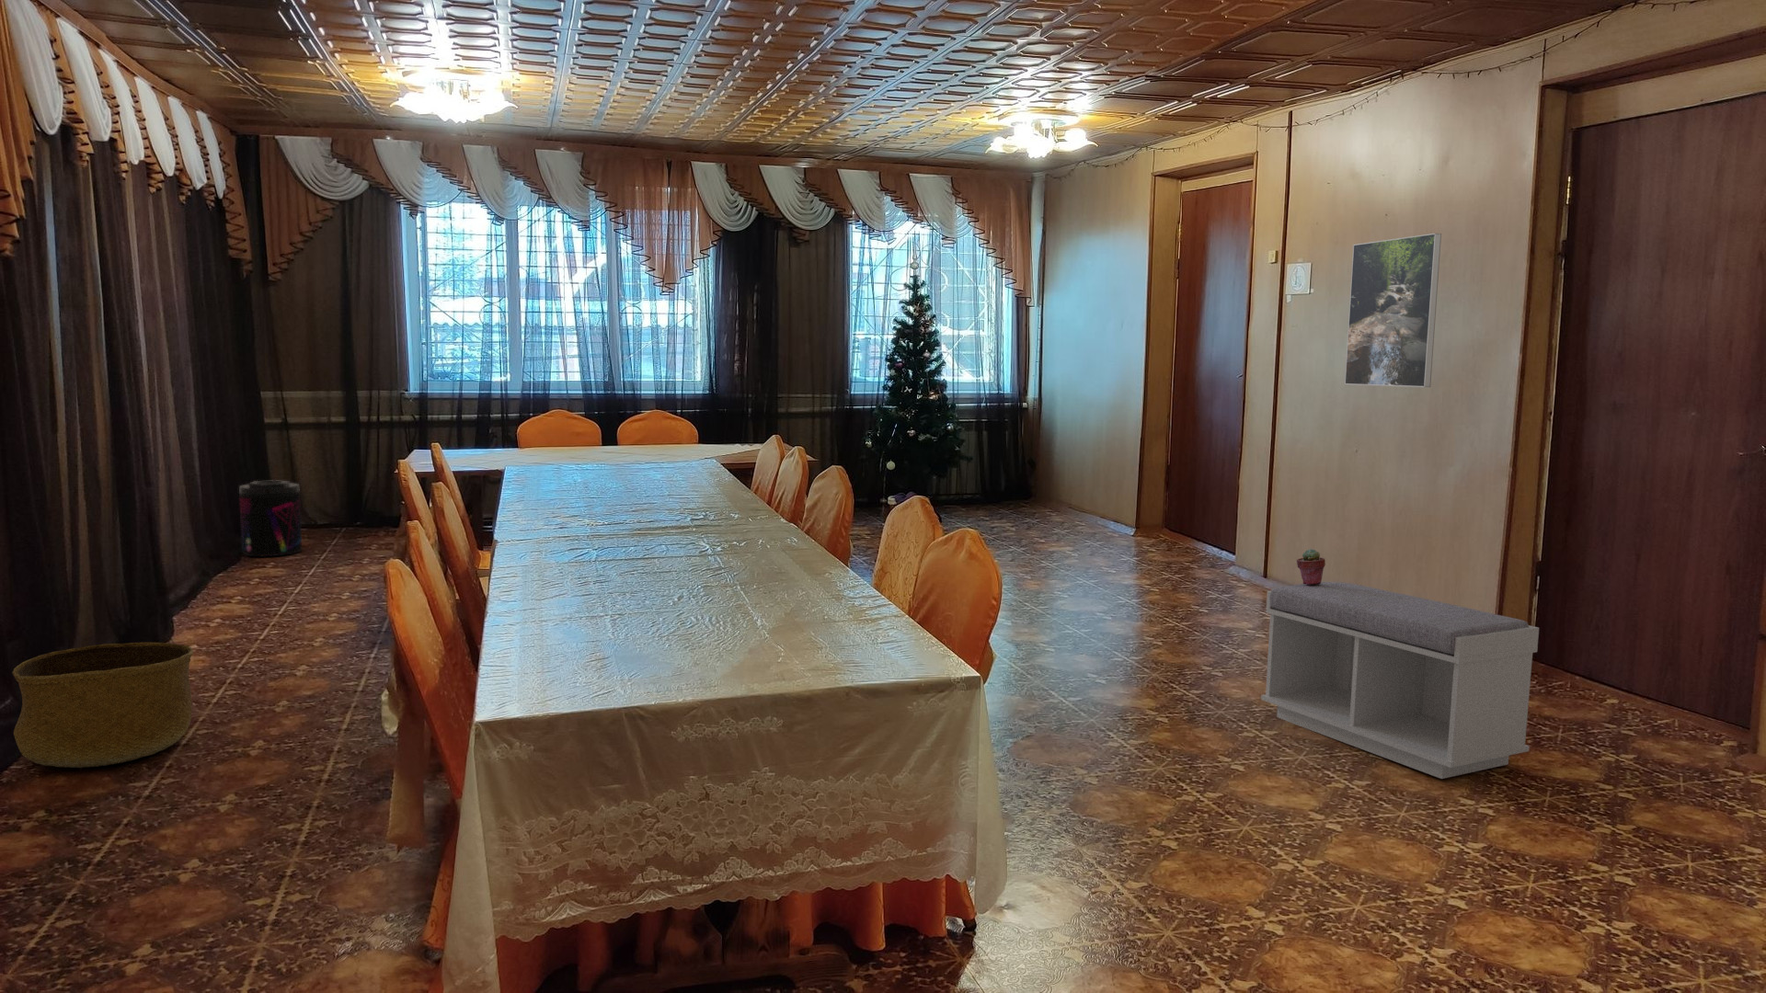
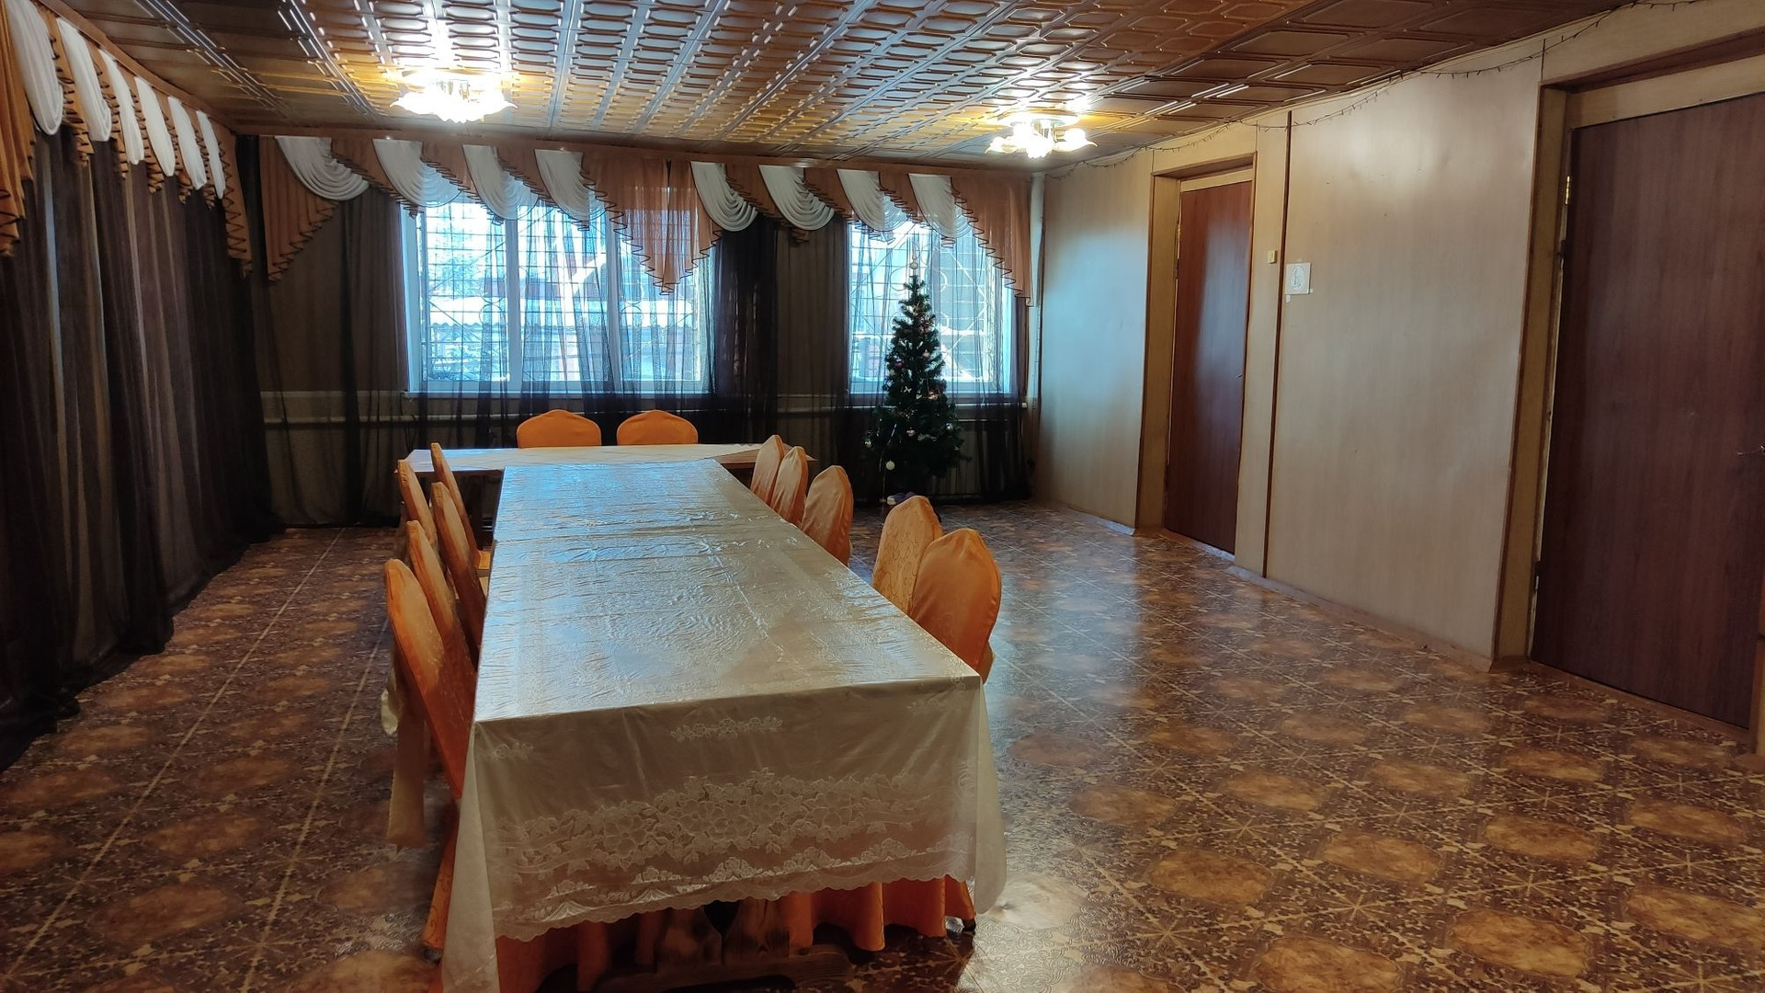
- basket [11,641,194,769]
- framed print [1344,233,1442,388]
- bench [1260,581,1539,780]
- supplement container [238,479,302,558]
- potted succulent [1295,548,1327,584]
